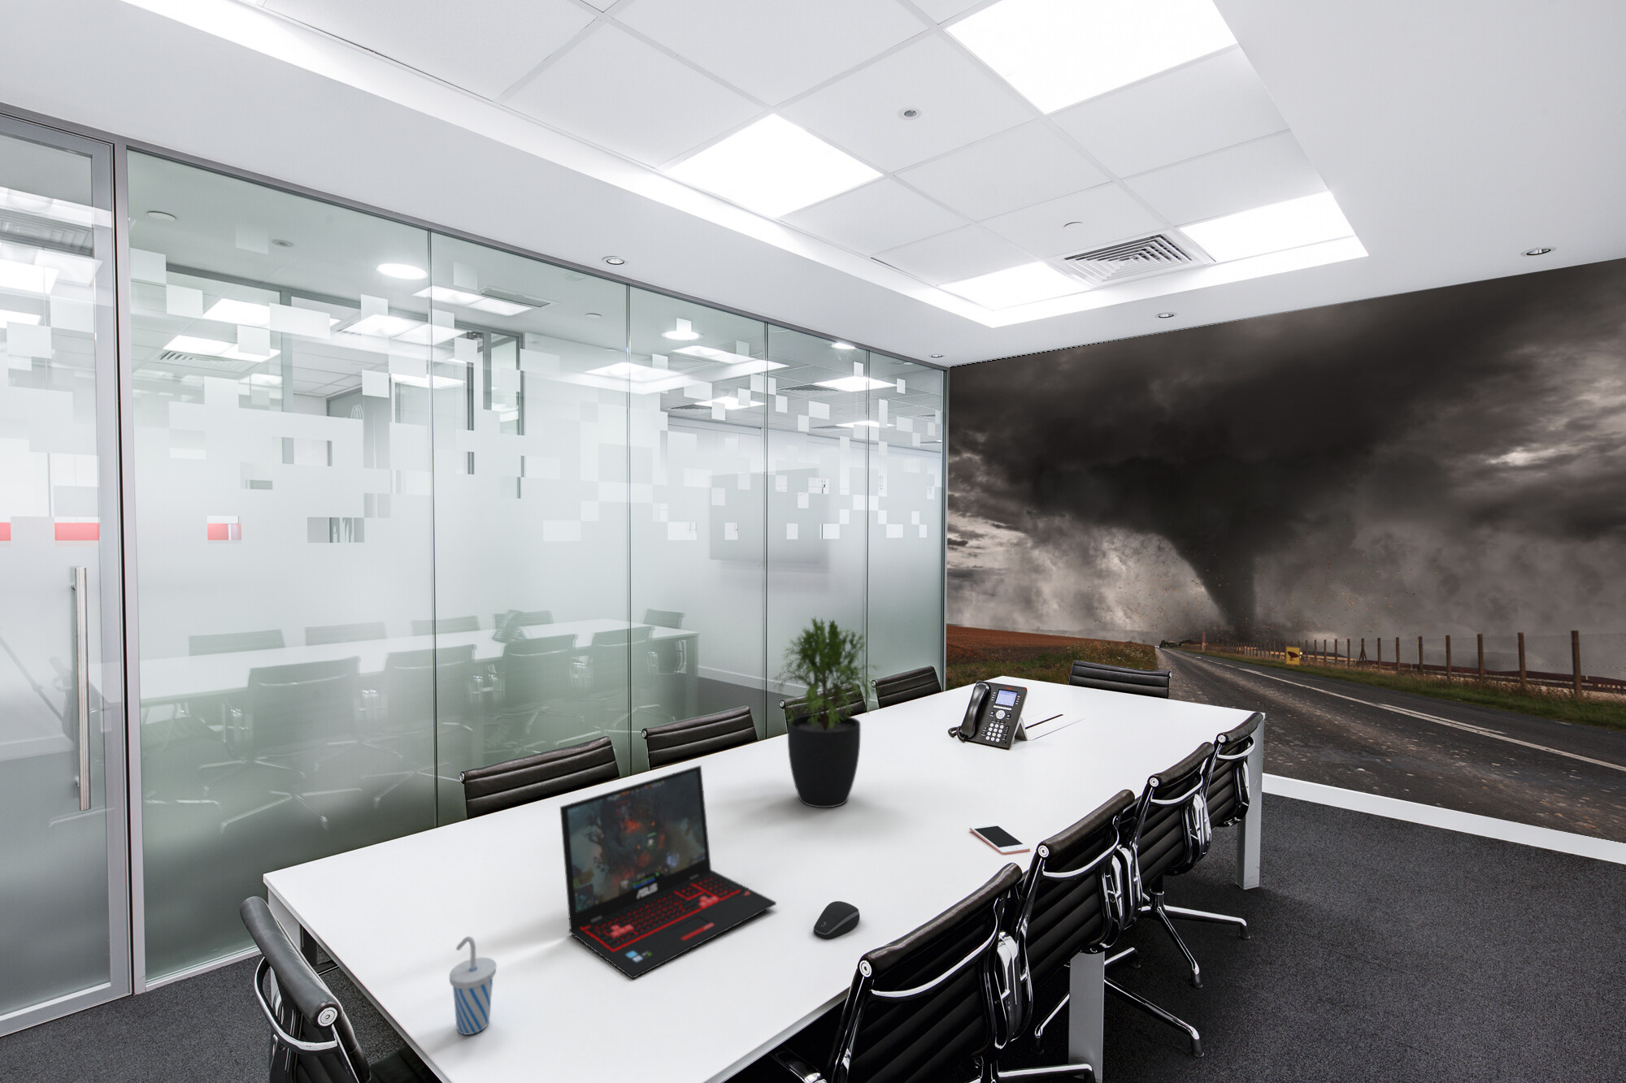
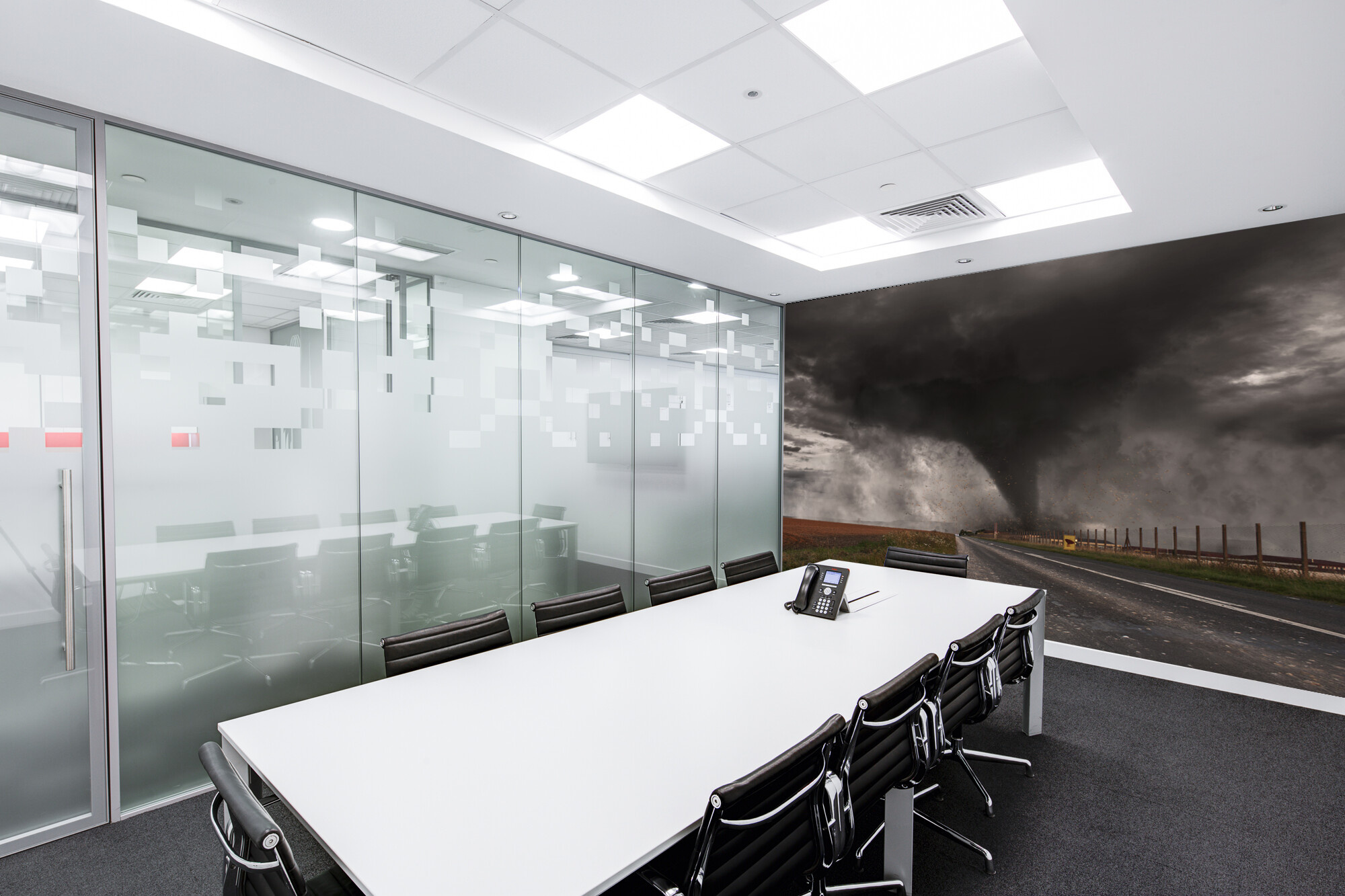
- potted plant [773,616,884,809]
- computer mouse [812,900,861,939]
- cup [449,936,498,1036]
- laptop [560,765,777,980]
- cell phone [970,823,1031,856]
